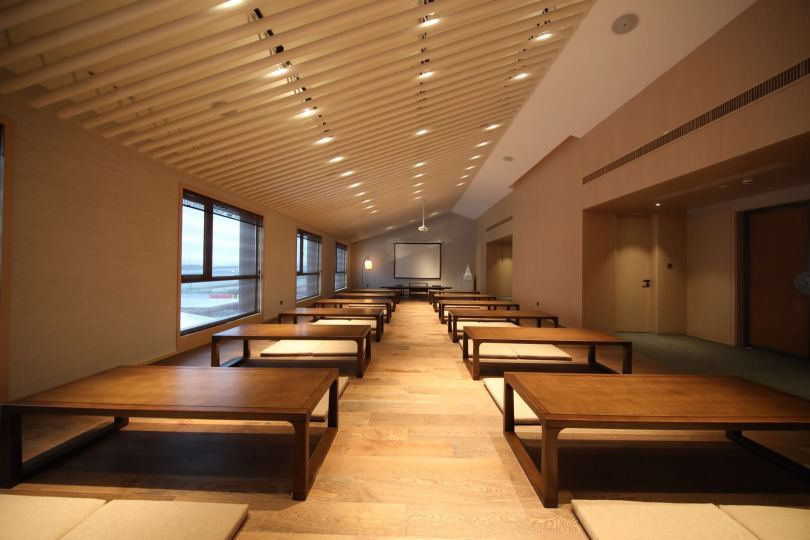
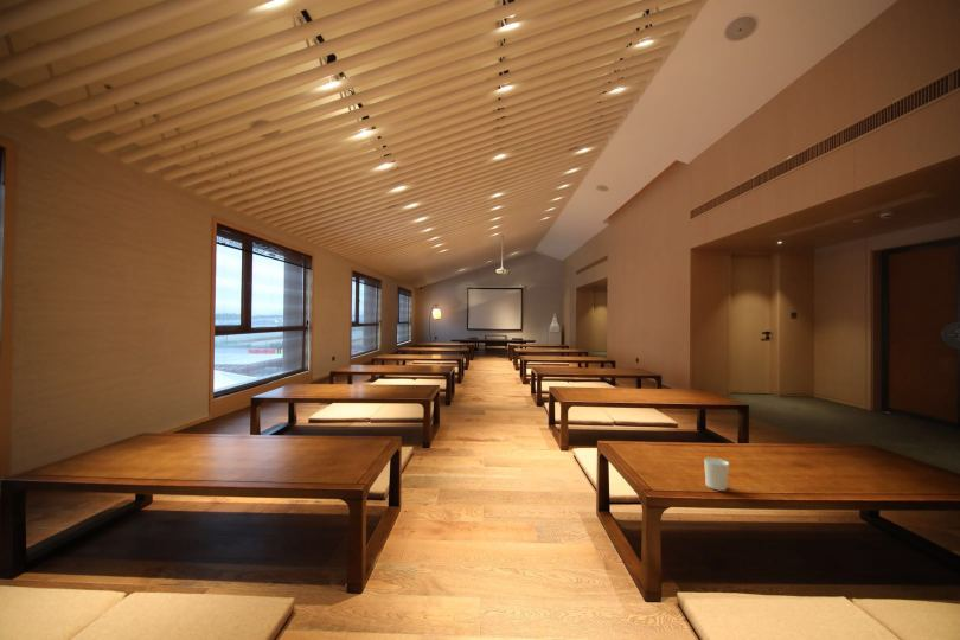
+ cup [703,457,730,492]
